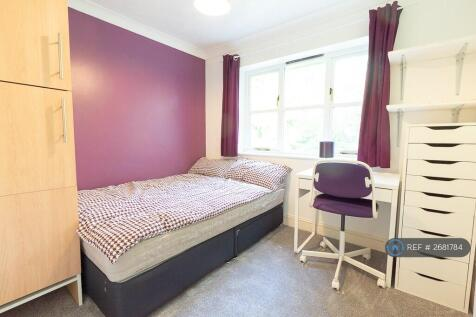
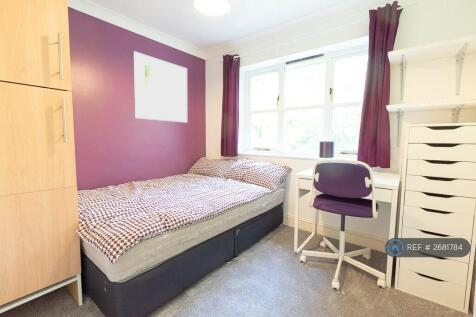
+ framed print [133,50,188,124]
